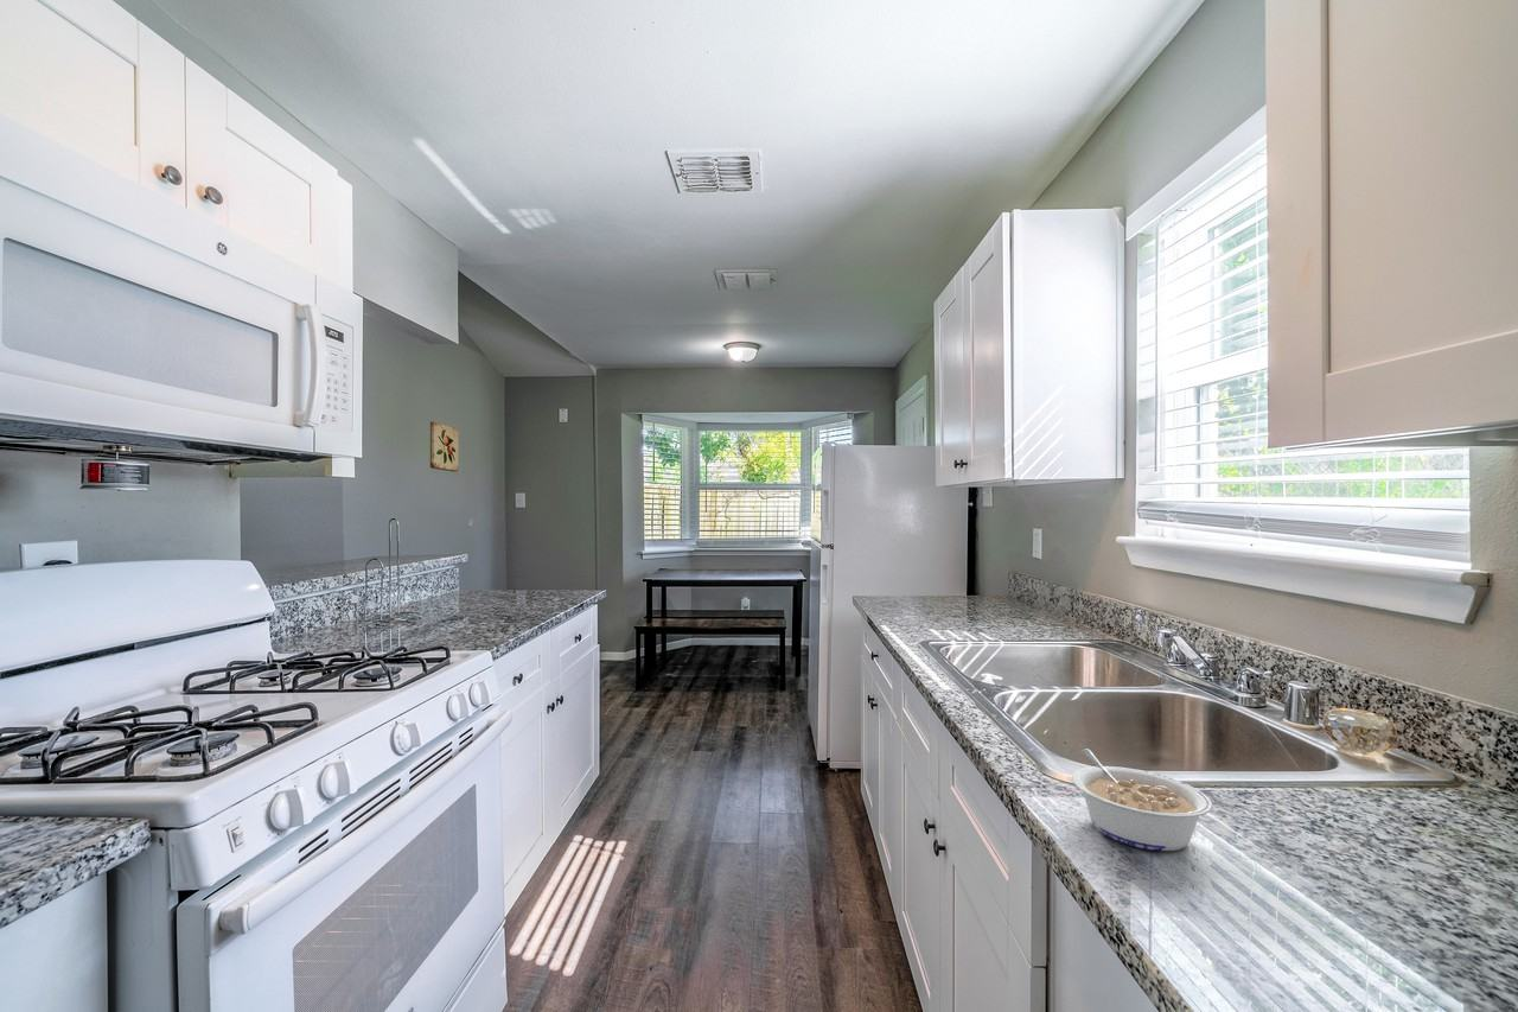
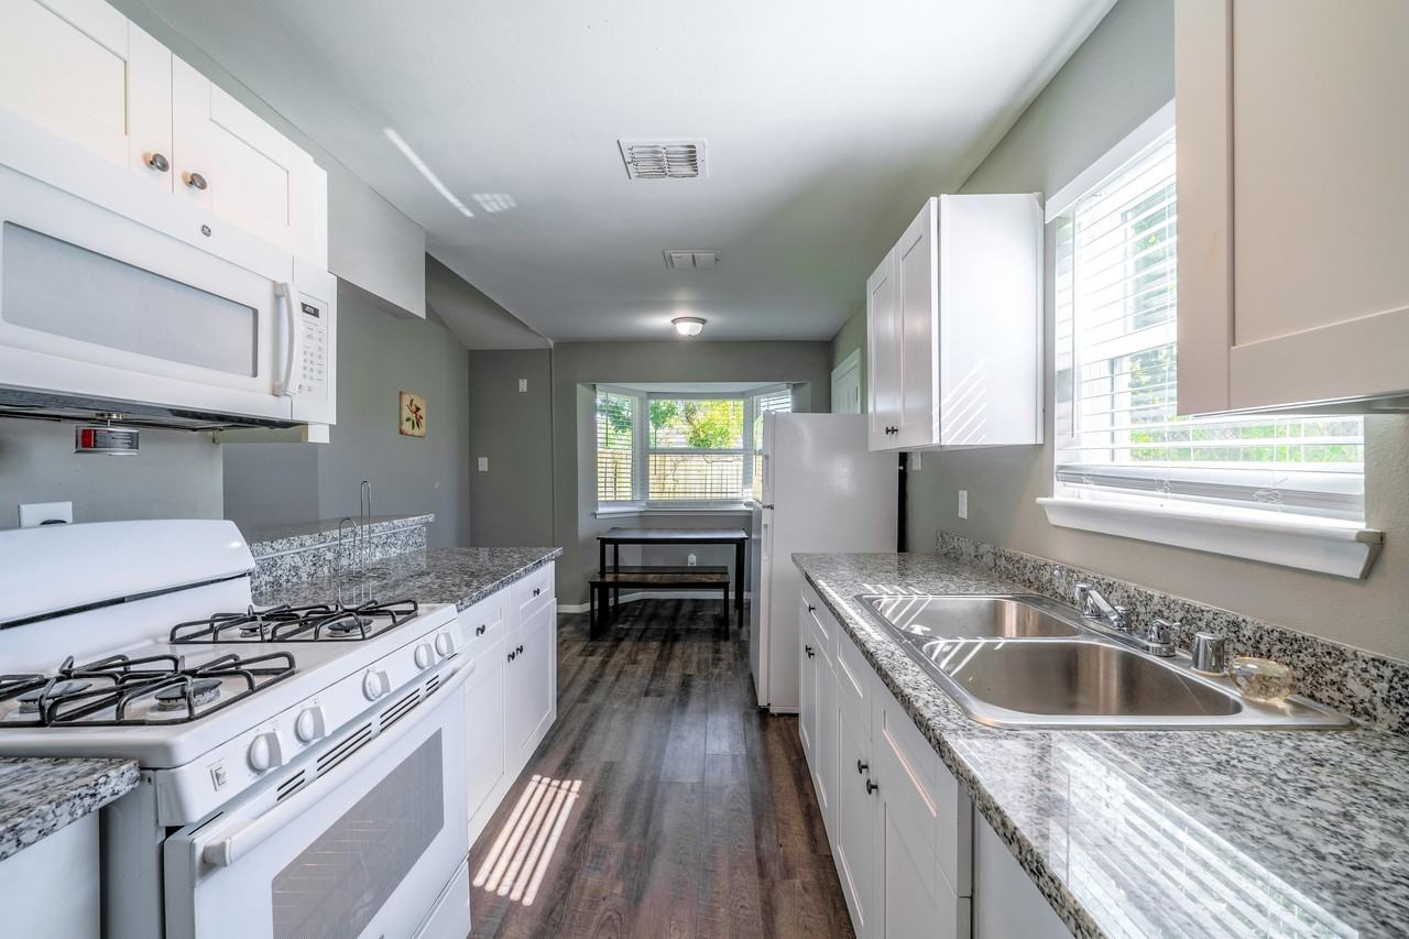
- legume [1071,747,1213,852]
